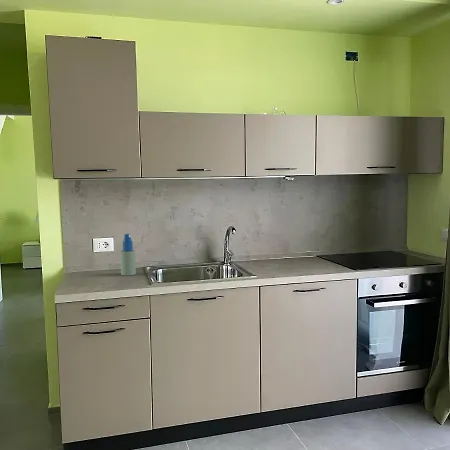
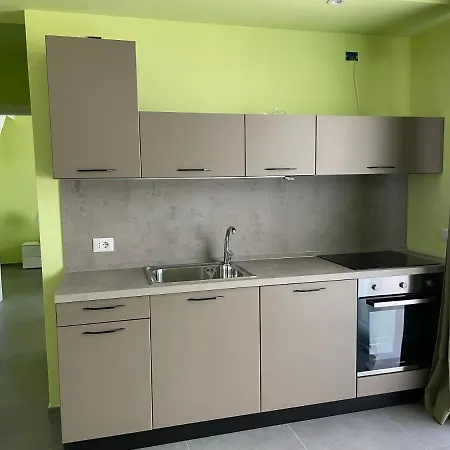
- spray bottle [120,233,137,277]
